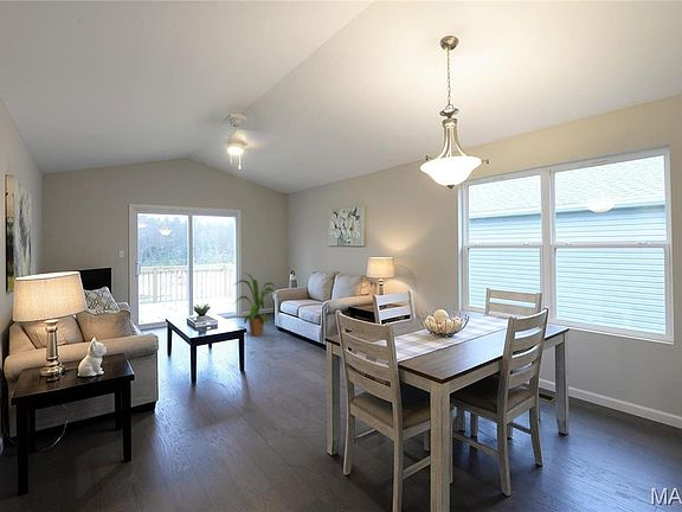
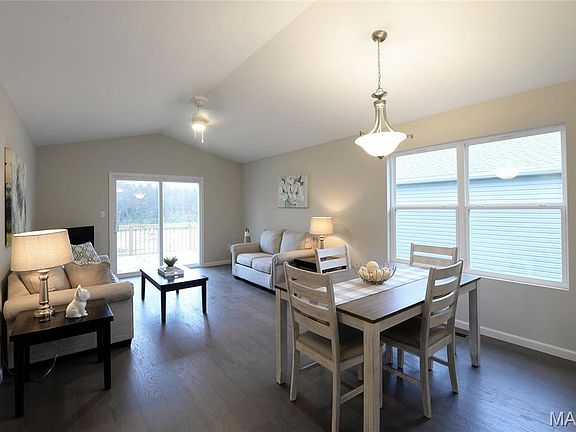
- house plant [232,271,282,338]
